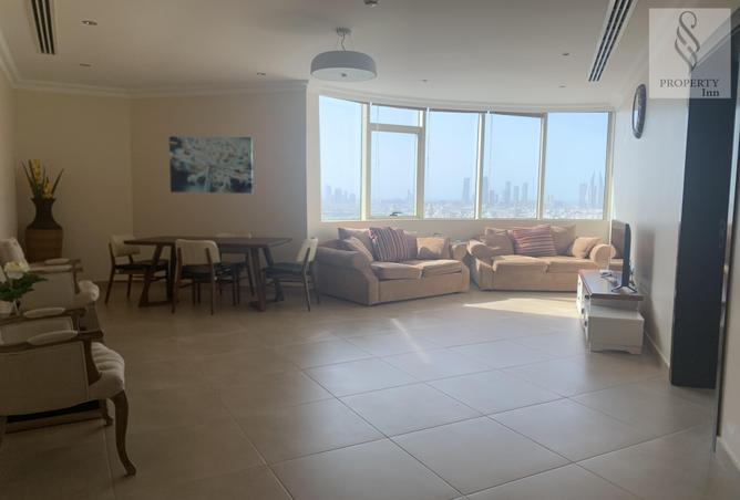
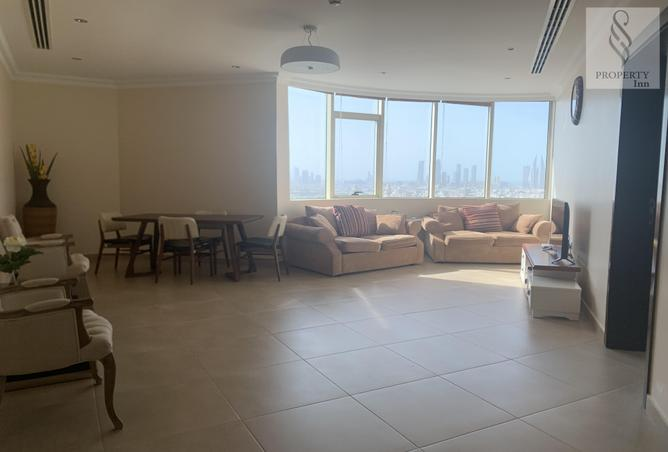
- wall art [168,135,254,195]
